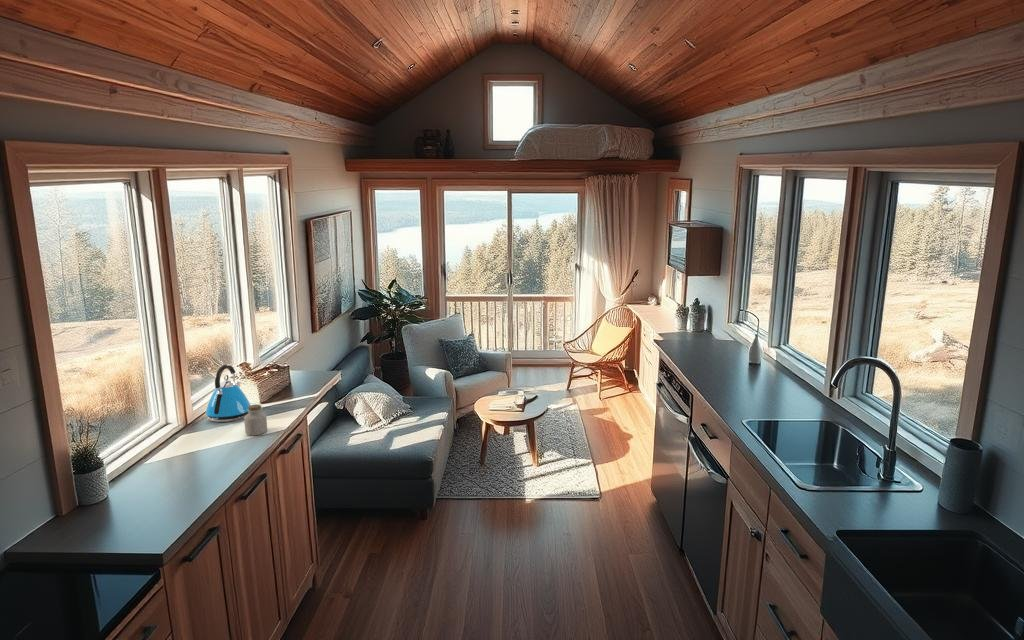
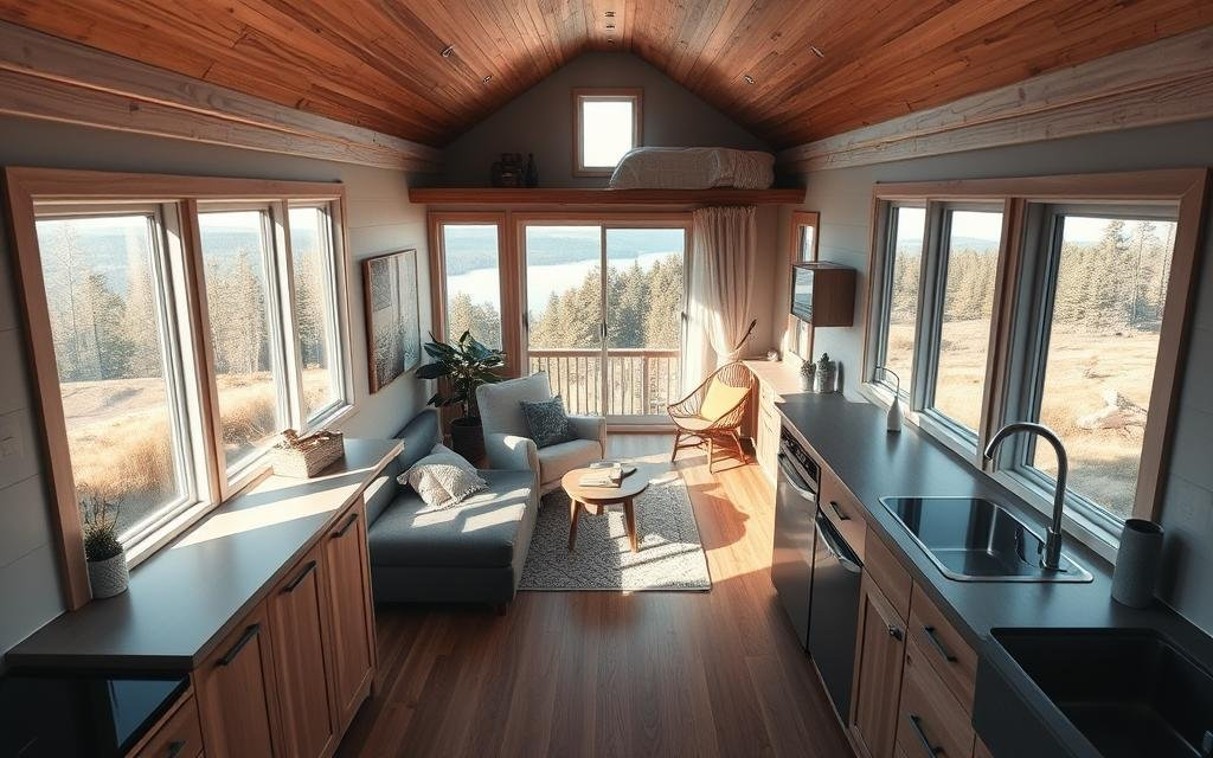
- jar [243,404,268,436]
- kettle [205,363,251,423]
